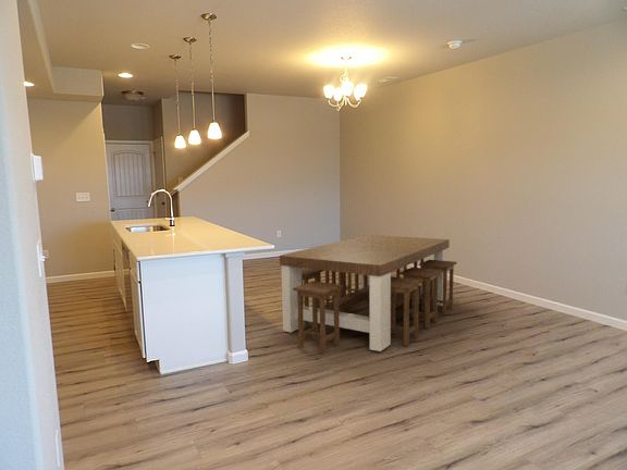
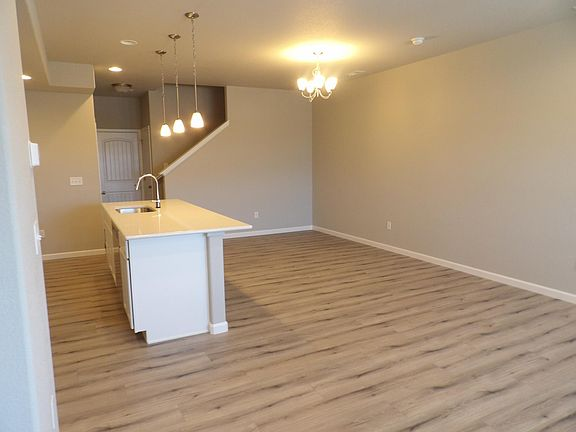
- kitchen table [279,234,458,355]
